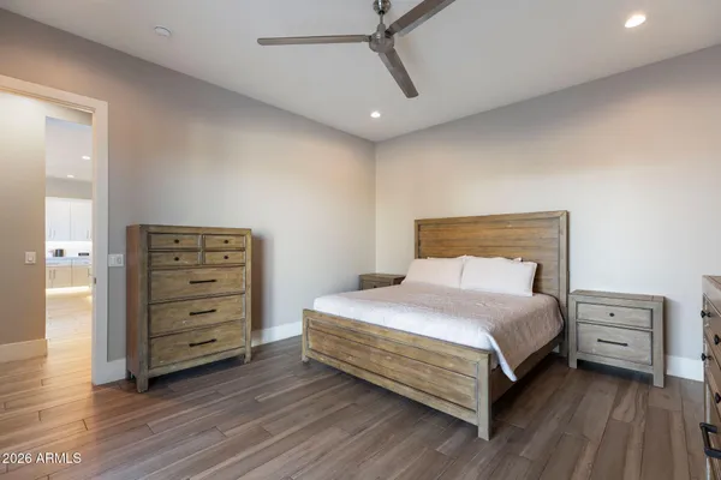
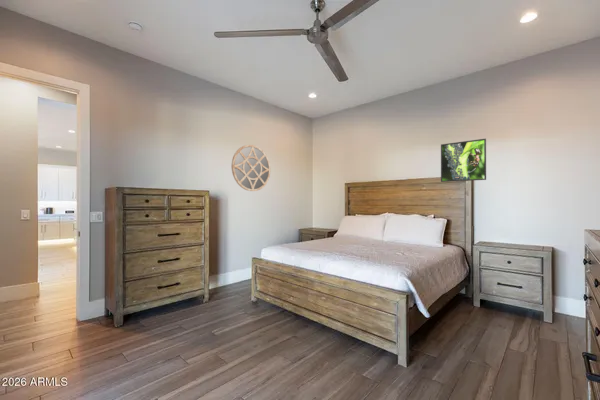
+ home mirror [230,144,271,192]
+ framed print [440,138,487,183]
